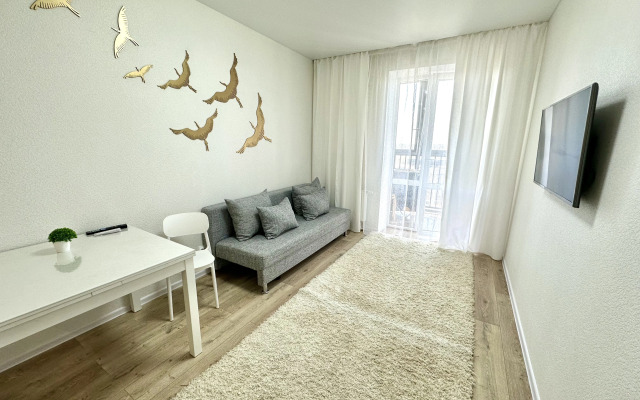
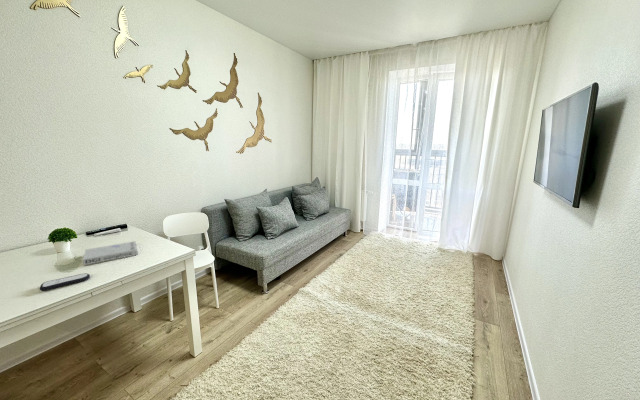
+ remote control [39,272,91,292]
+ book [82,240,139,266]
